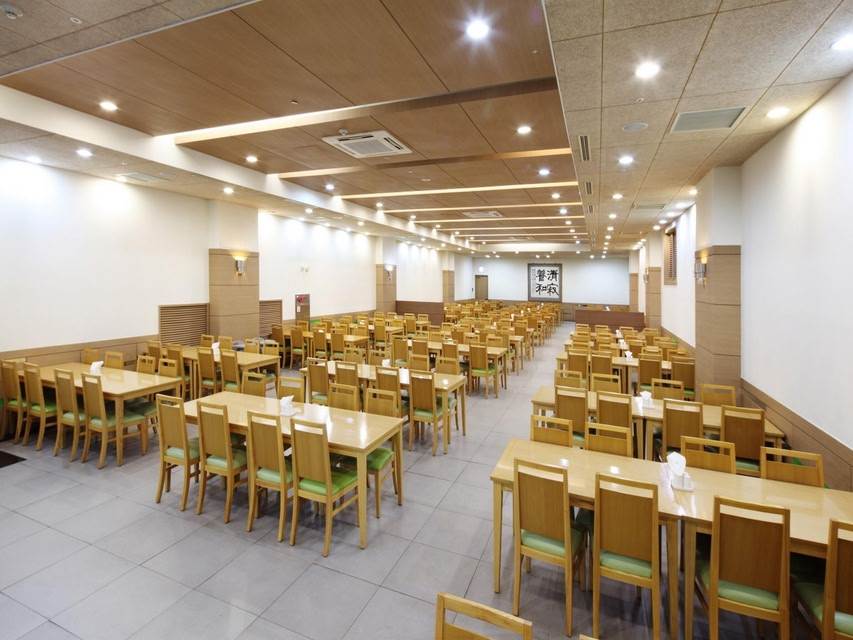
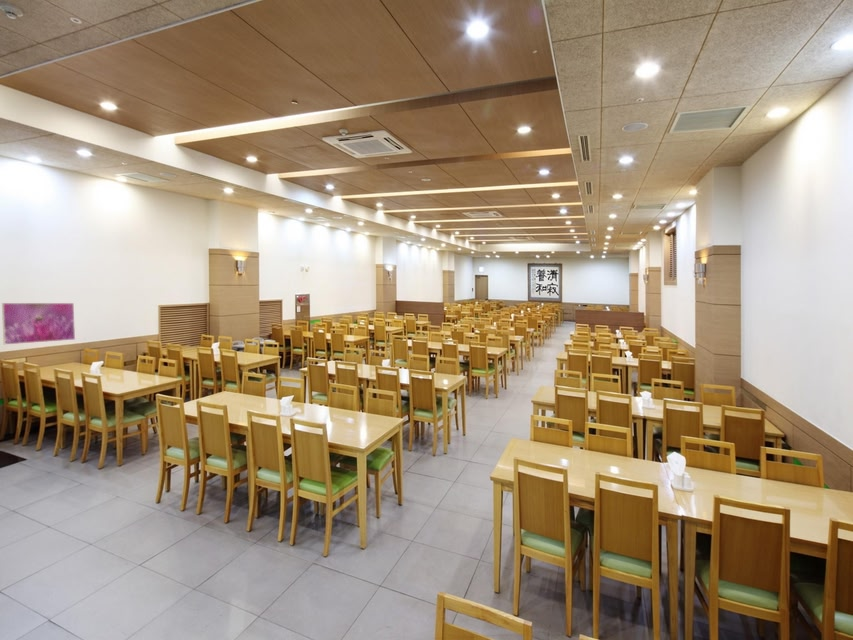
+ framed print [1,302,76,345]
